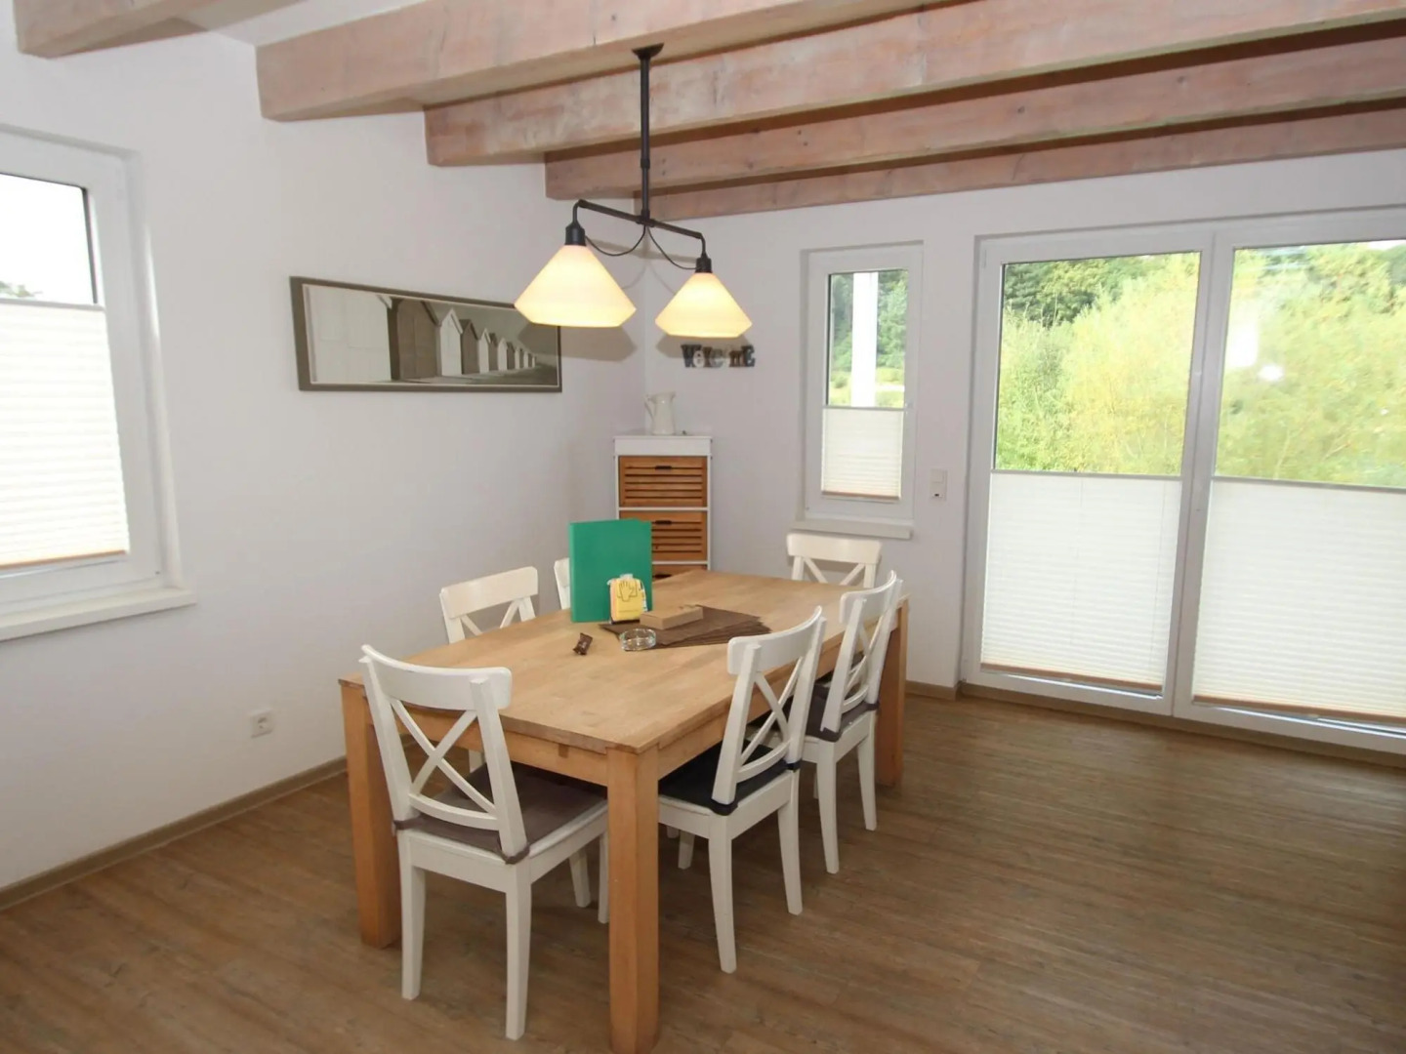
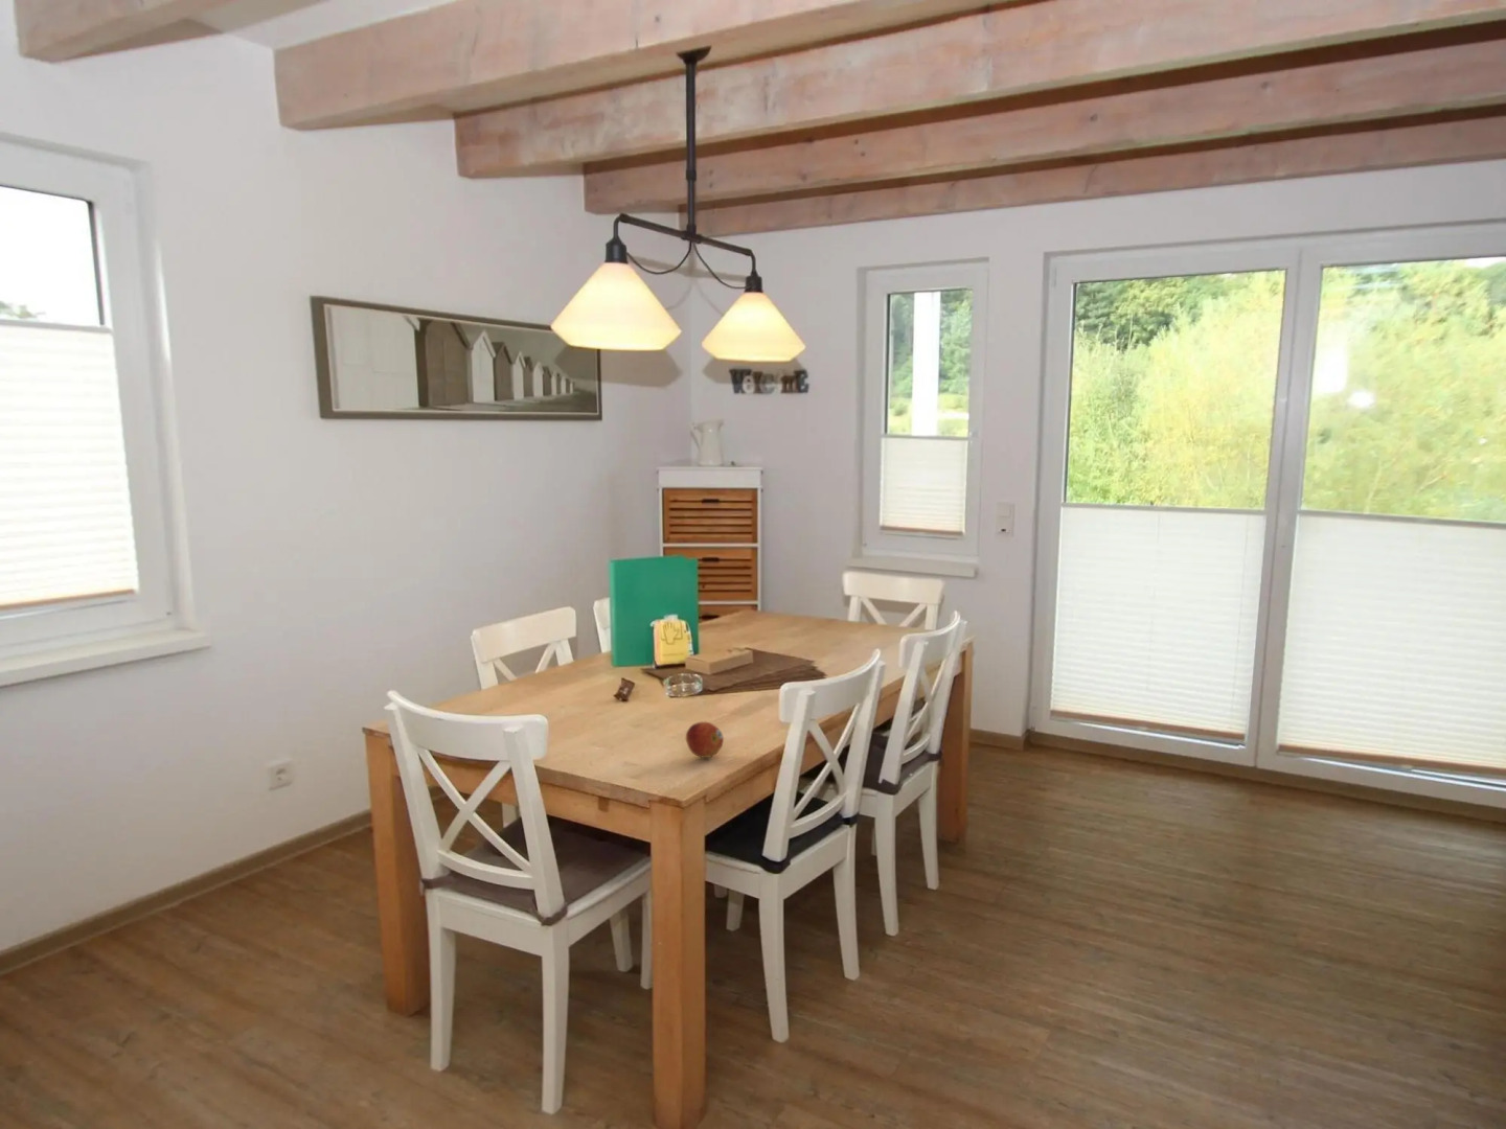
+ fruit [685,720,725,759]
